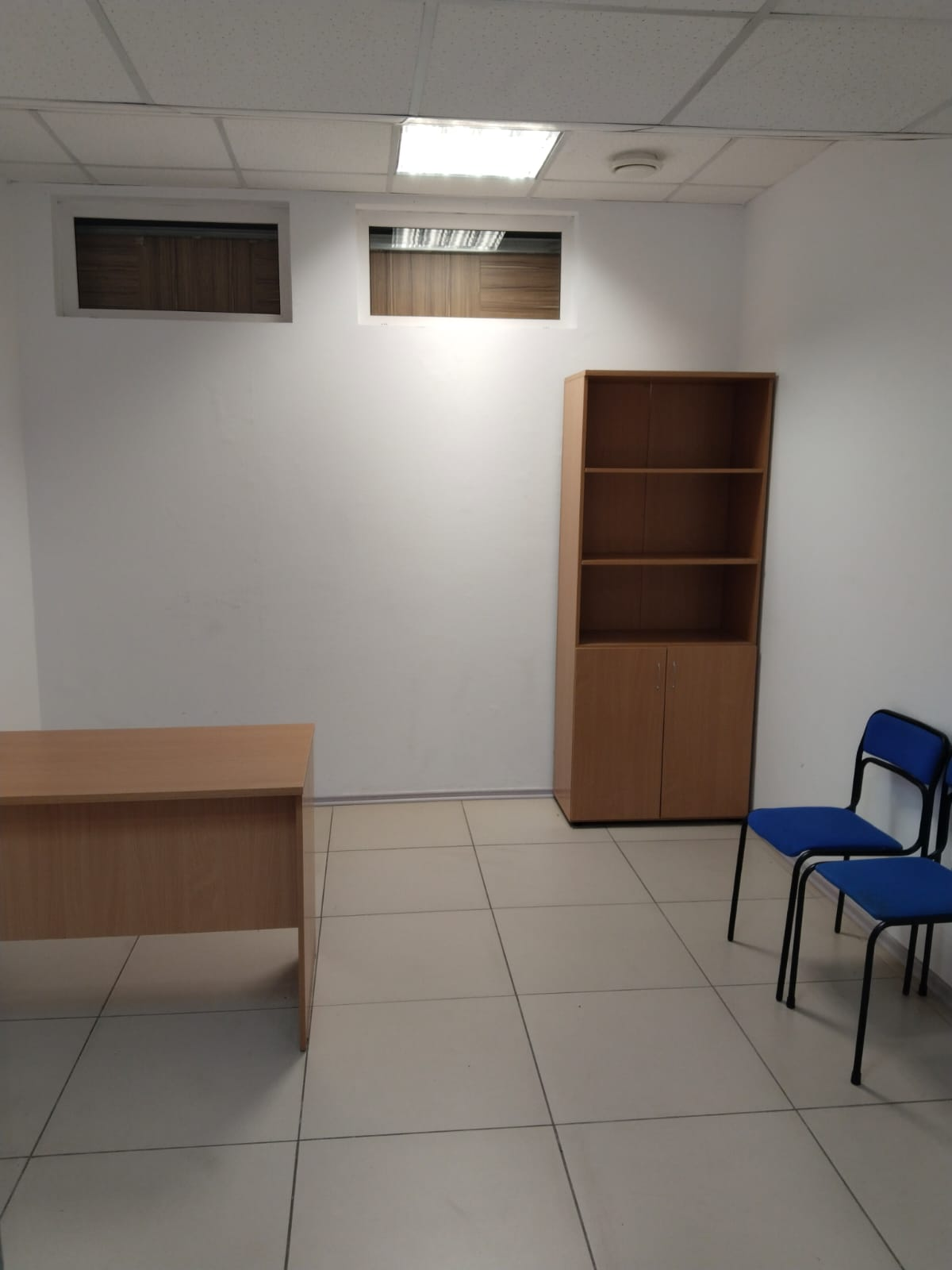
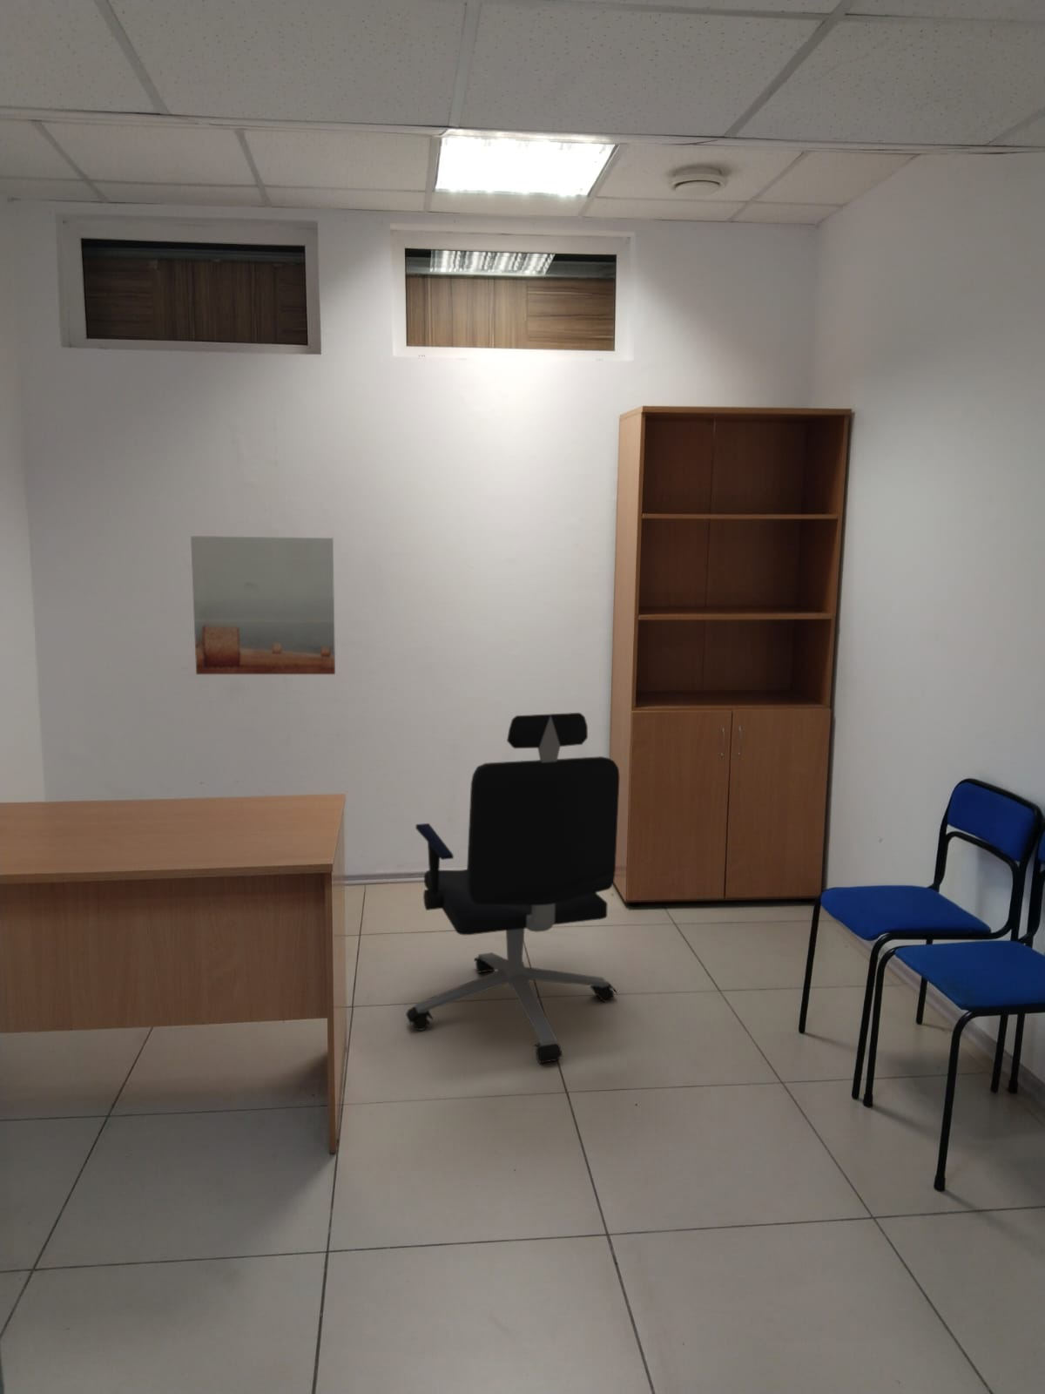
+ office chair [405,711,621,1064]
+ wall art [190,535,336,675]
